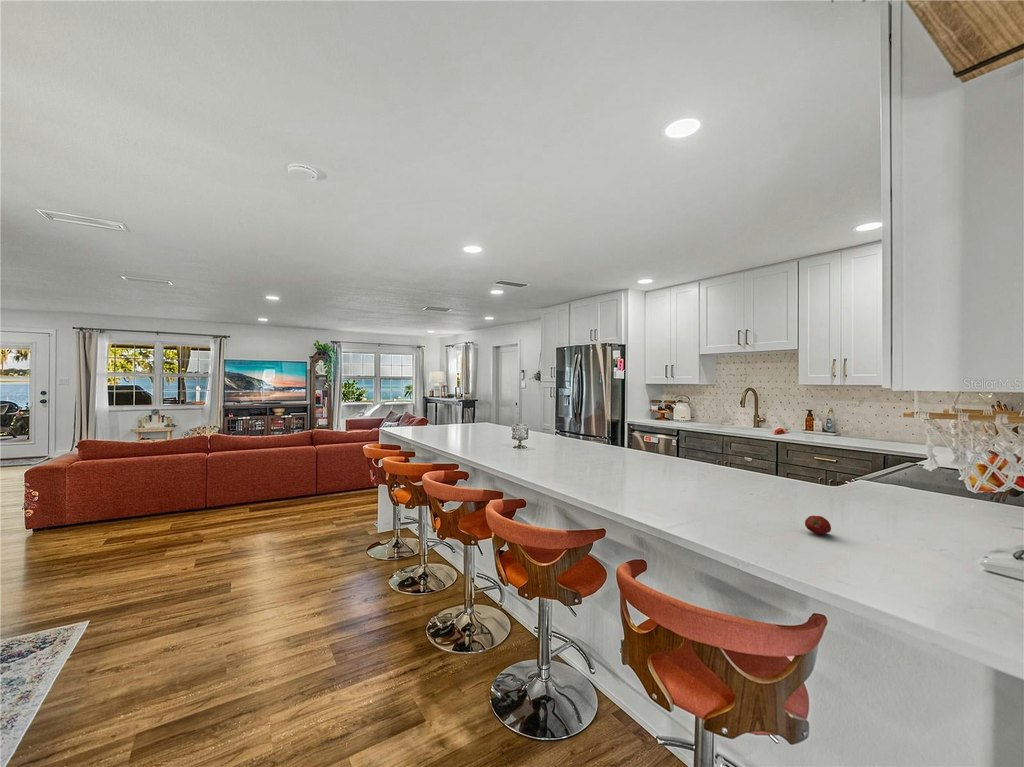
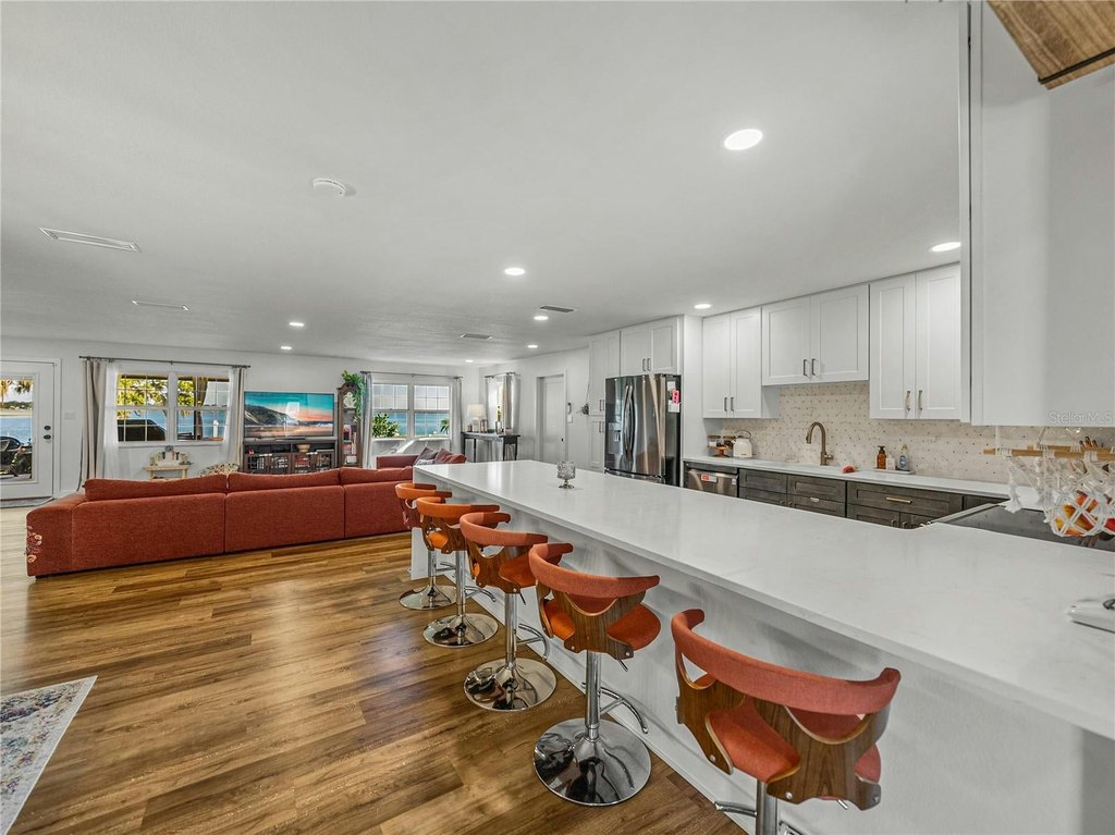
- fruit [804,515,832,535]
